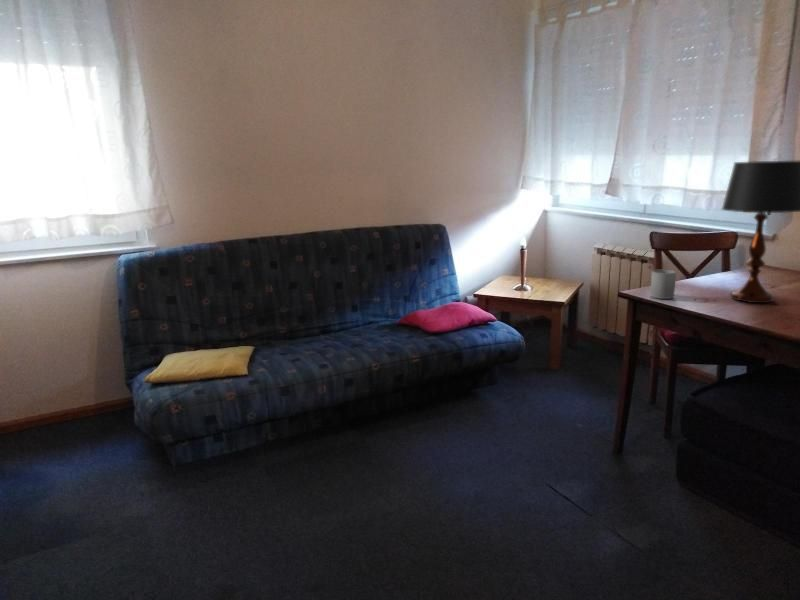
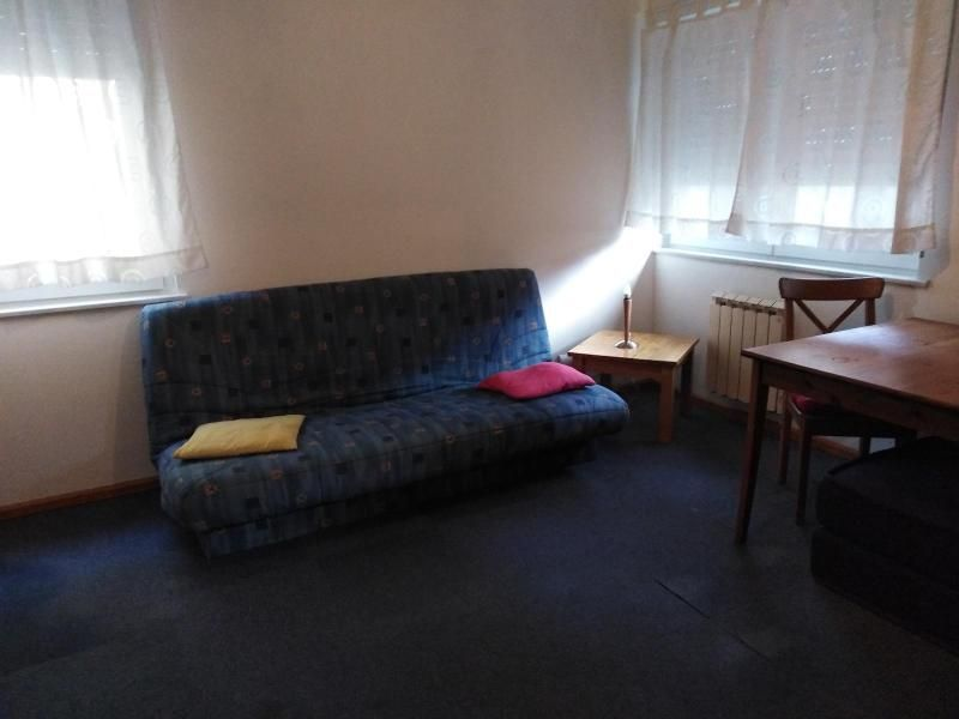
- mug [649,269,677,300]
- table lamp [721,160,800,304]
